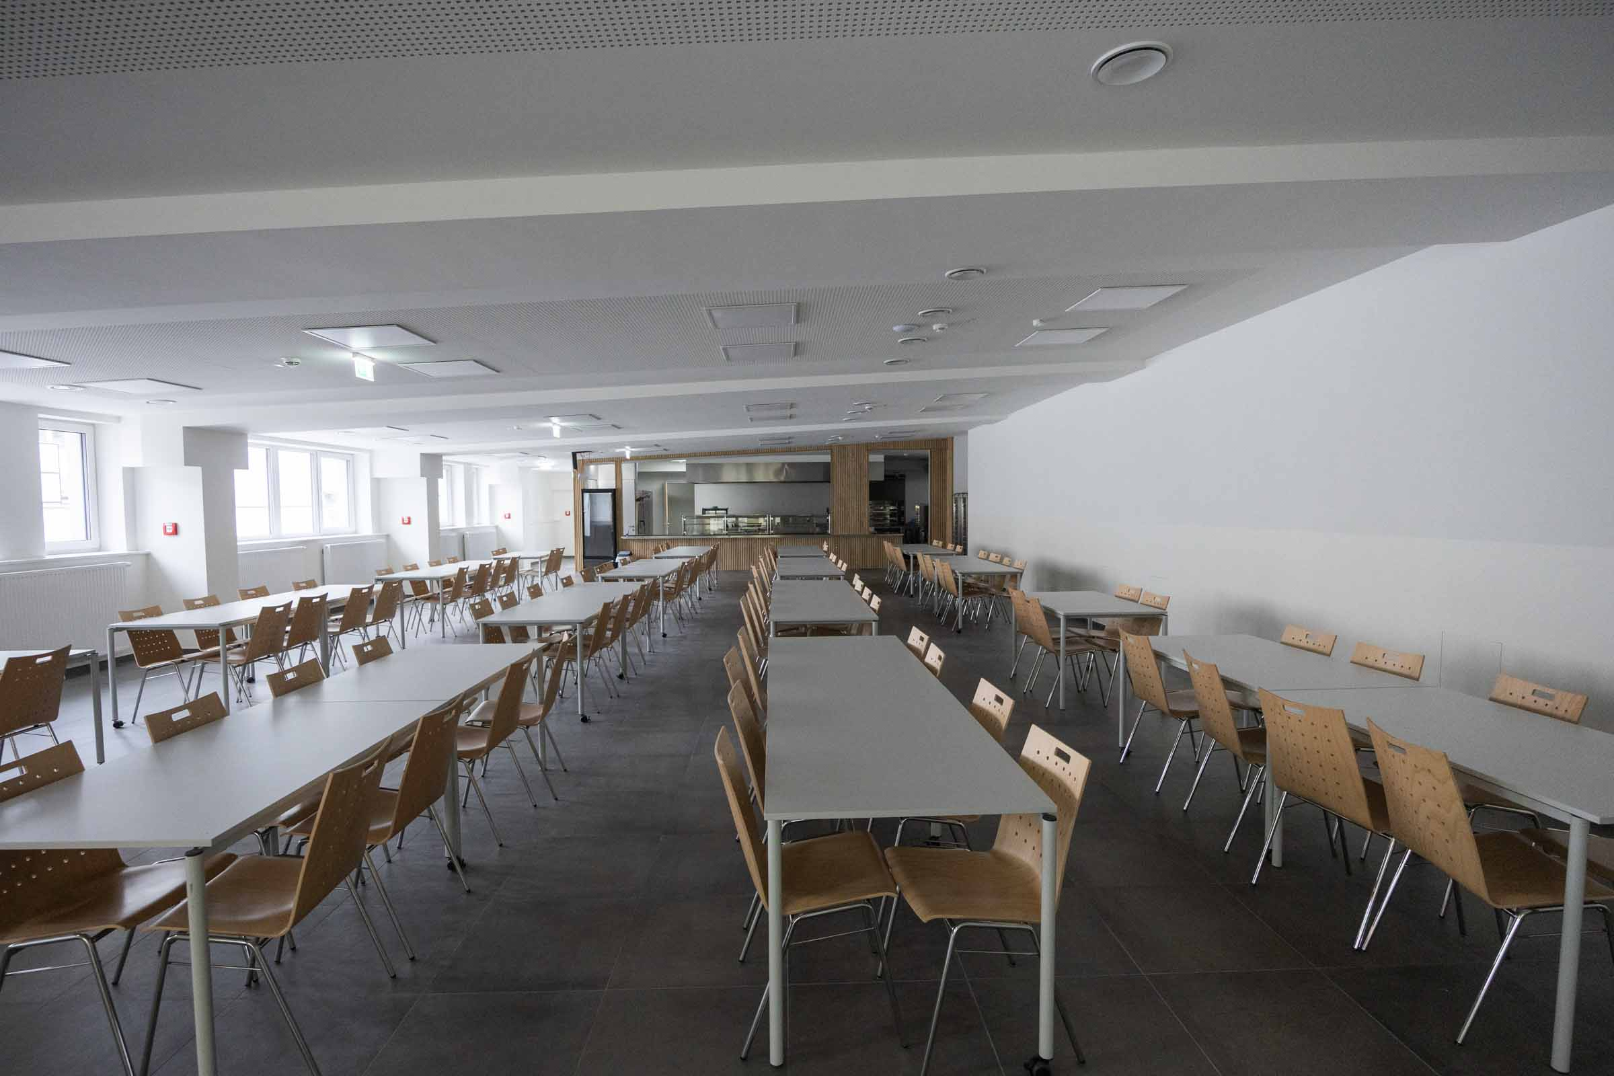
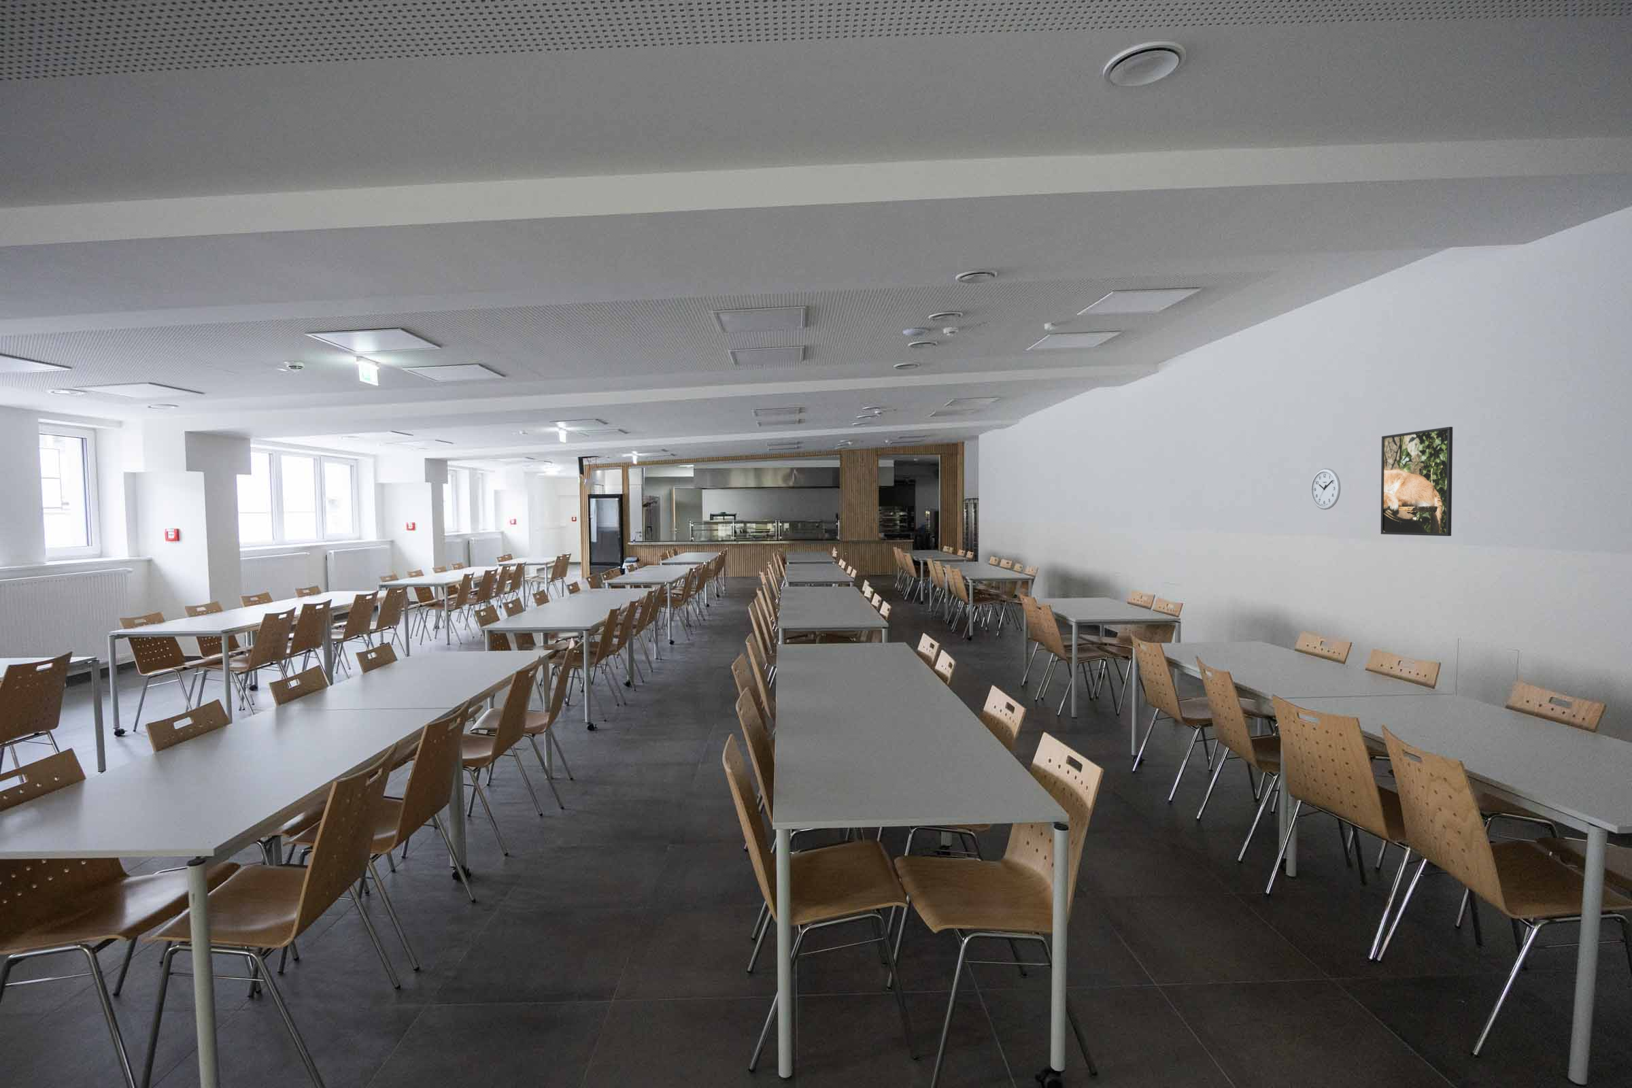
+ wall clock [1310,467,1341,510]
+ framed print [1381,426,1453,537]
